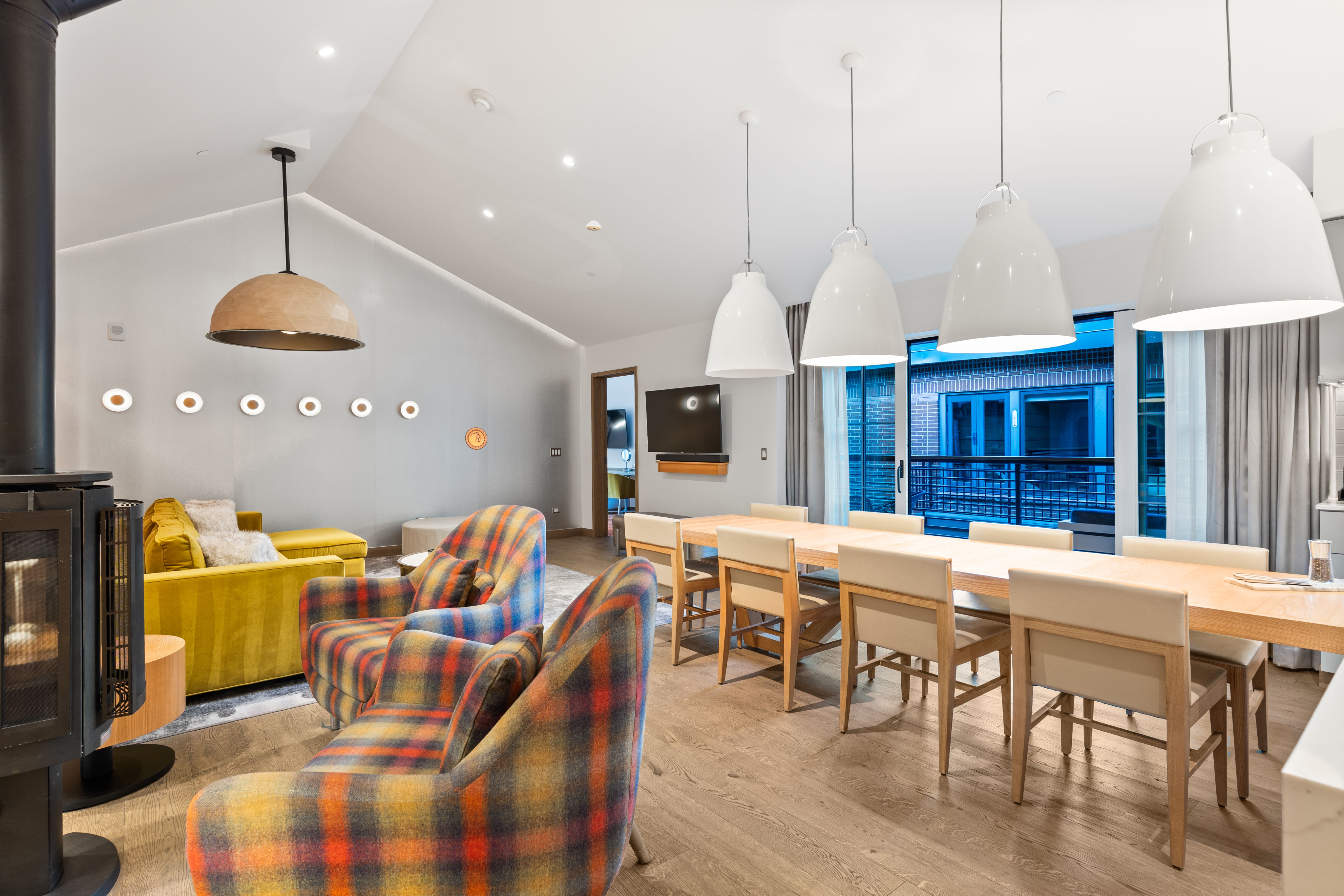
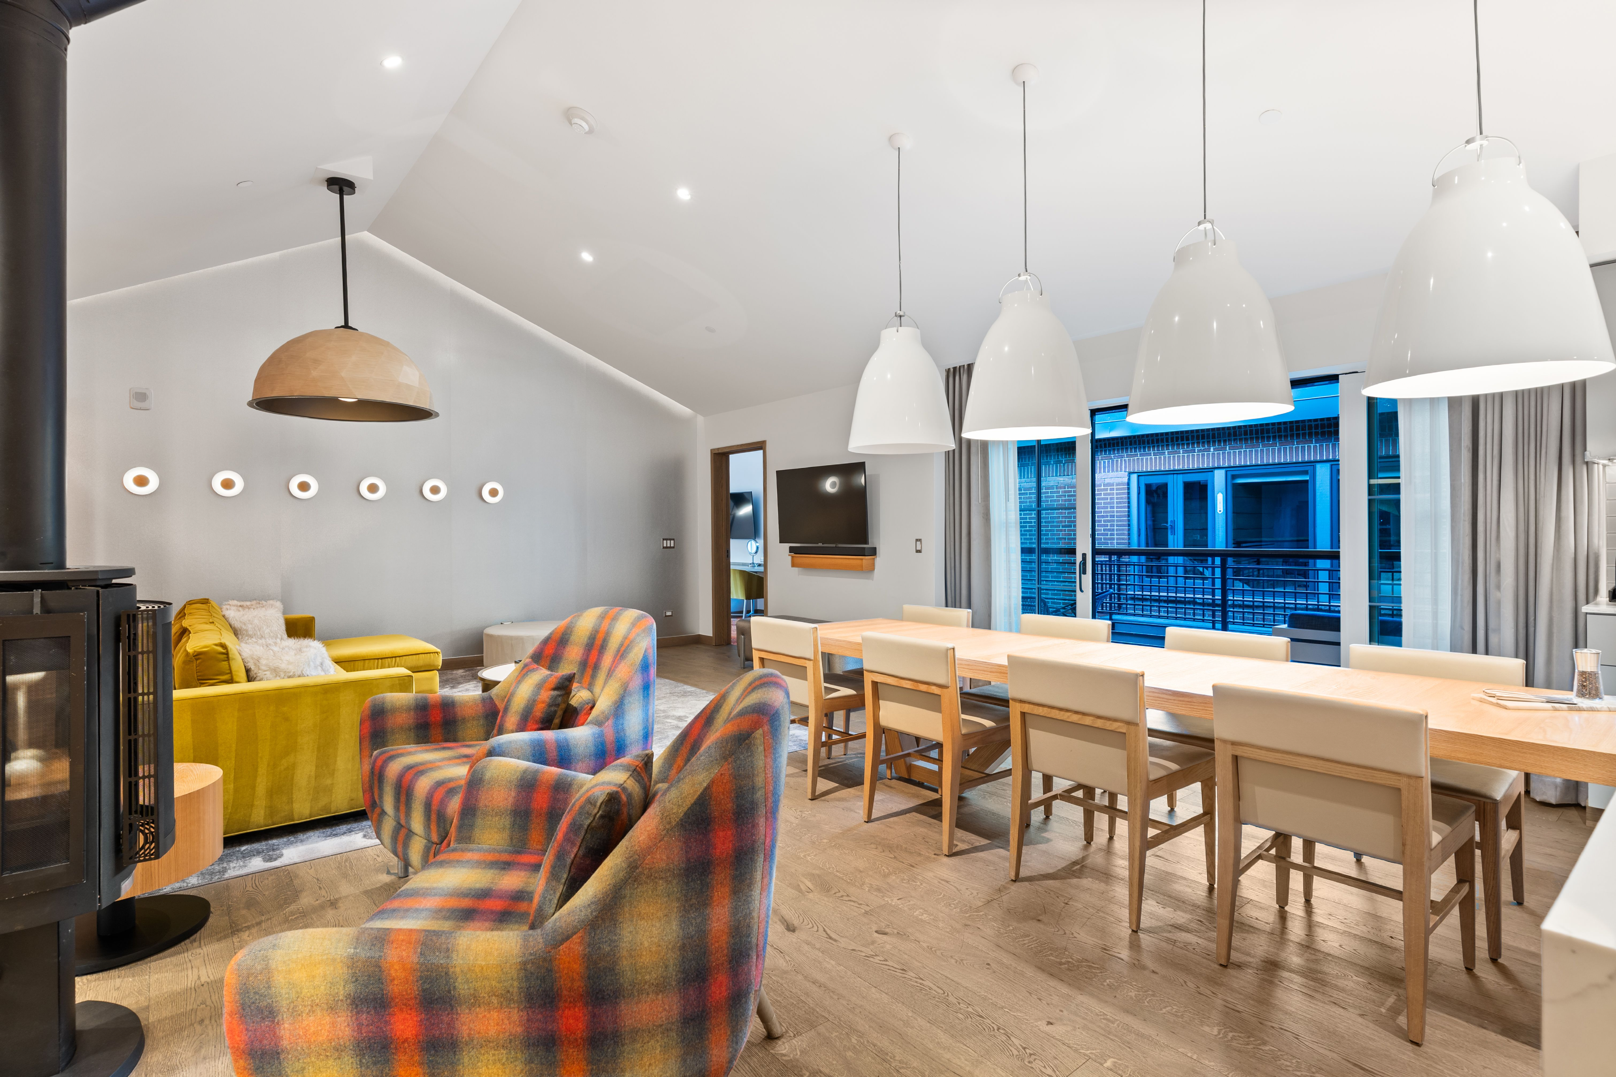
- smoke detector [586,220,602,231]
- decorative plate [465,427,488,450]
